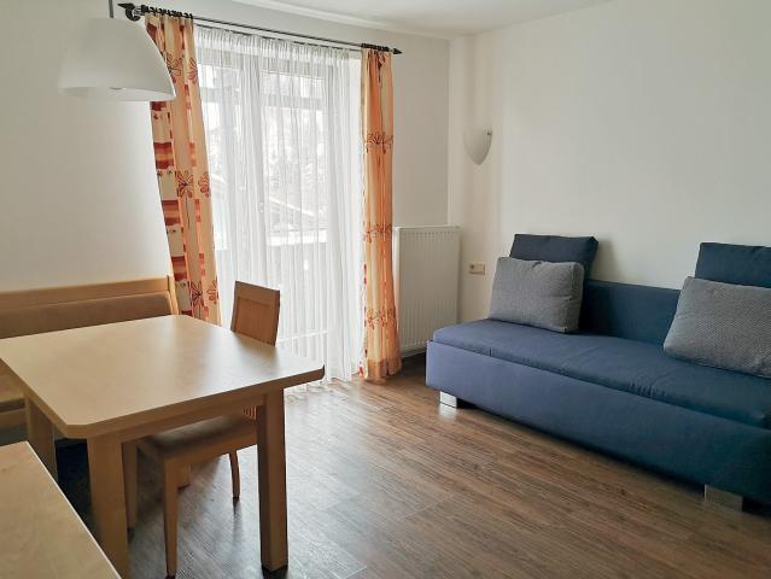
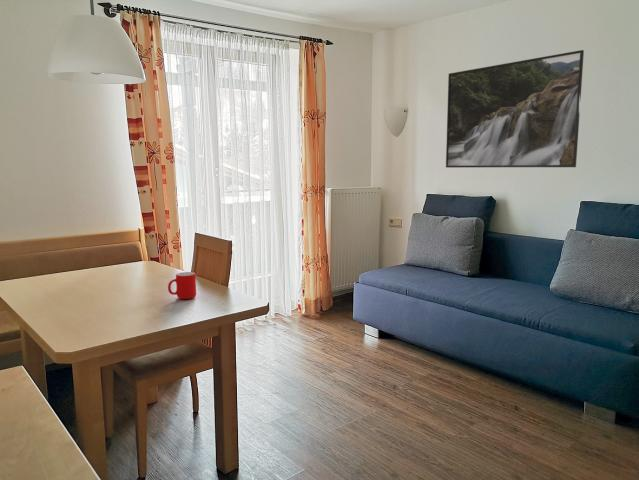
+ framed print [445,49,585,169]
+ cup [167,271,197,300]
